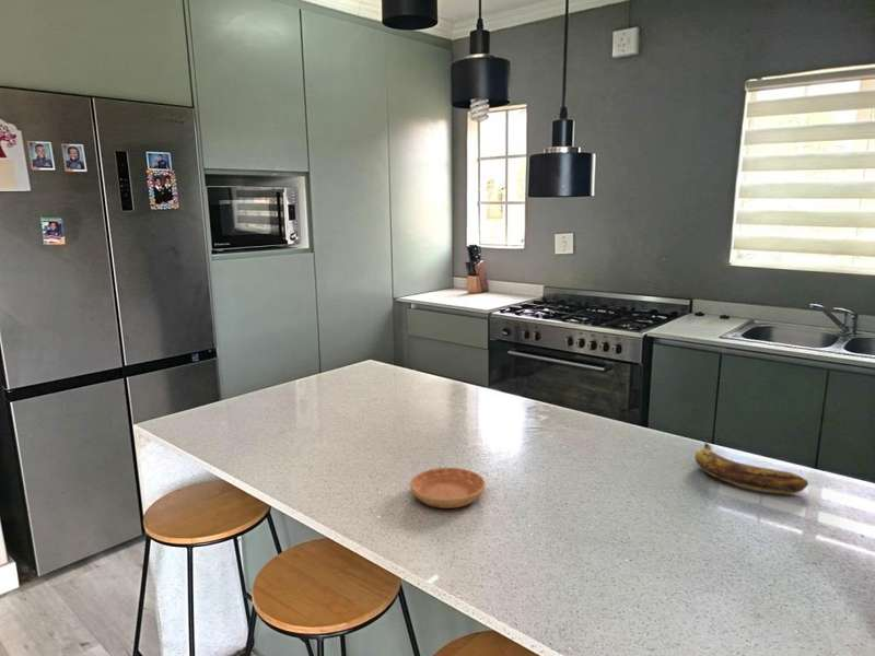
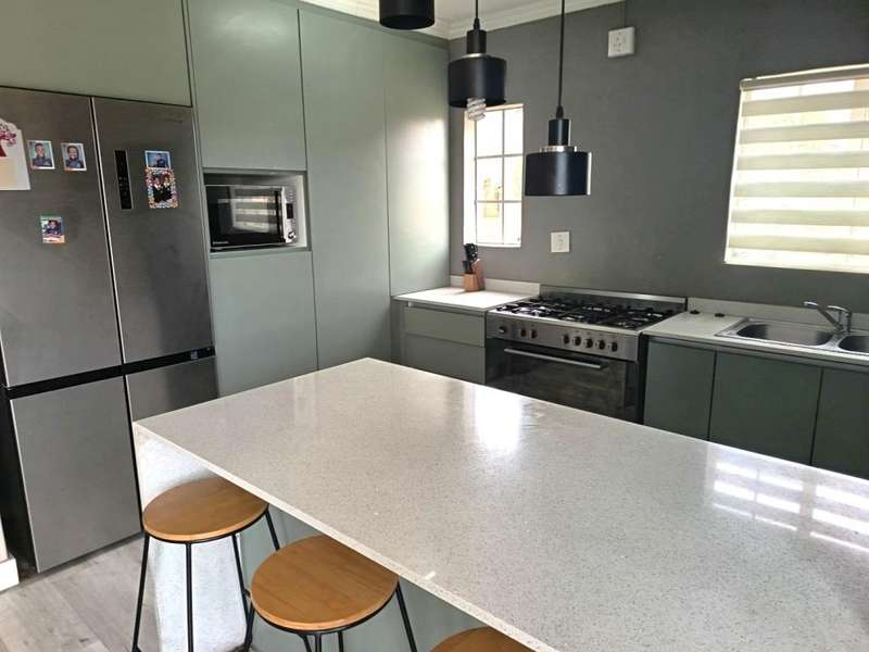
- saucer [409,467,487,509]
- banana [693,440,809,494]
